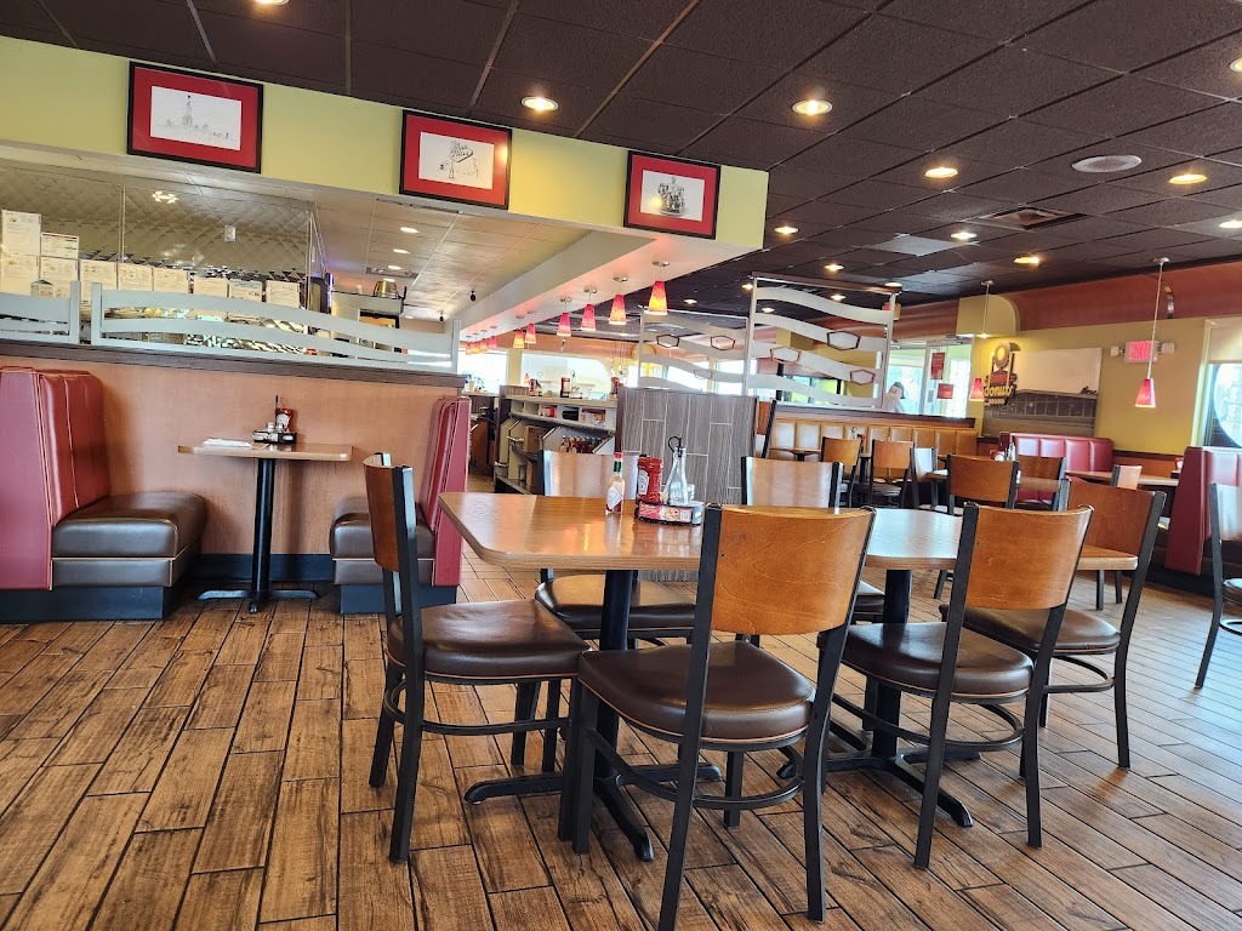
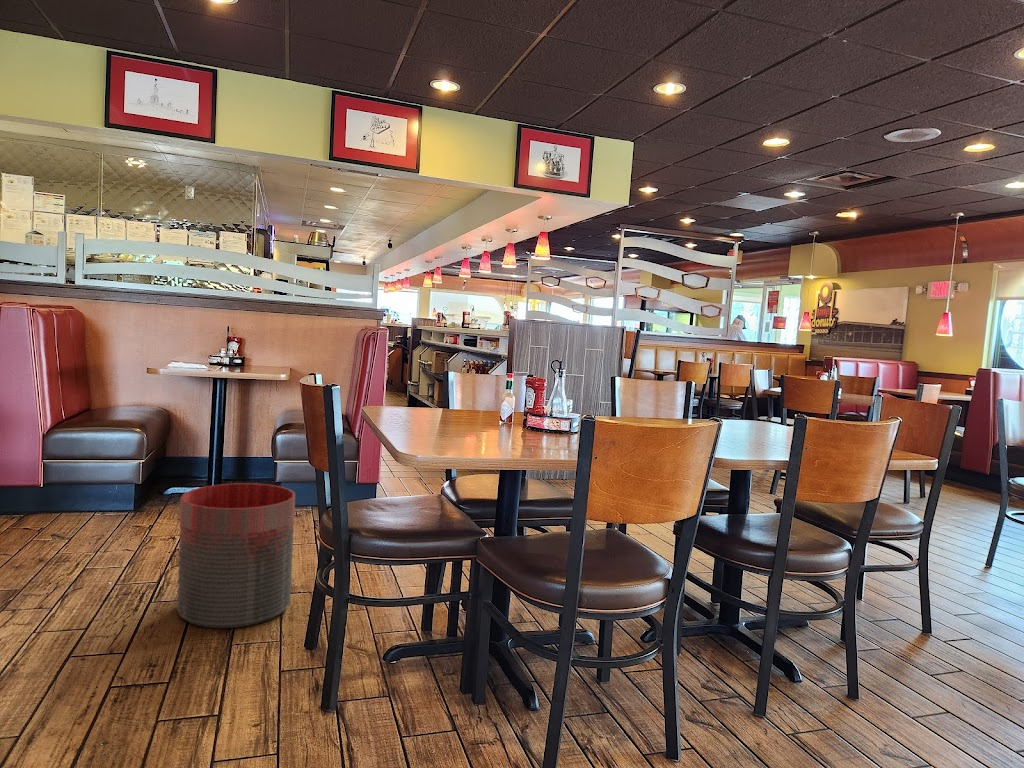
+ trash can [176,482,296,630]
